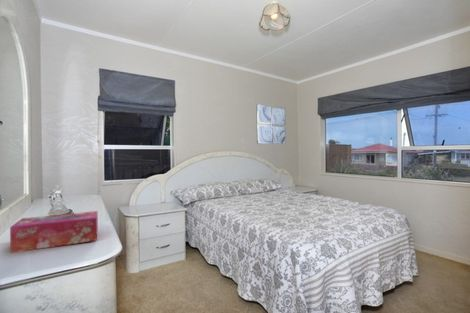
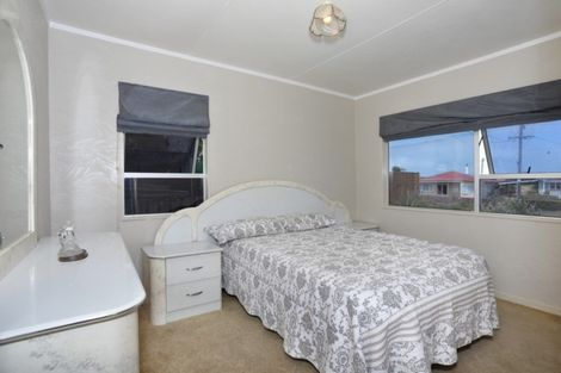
- tissue box [9,210,99,254]
- wall art [256,104,287,145]
